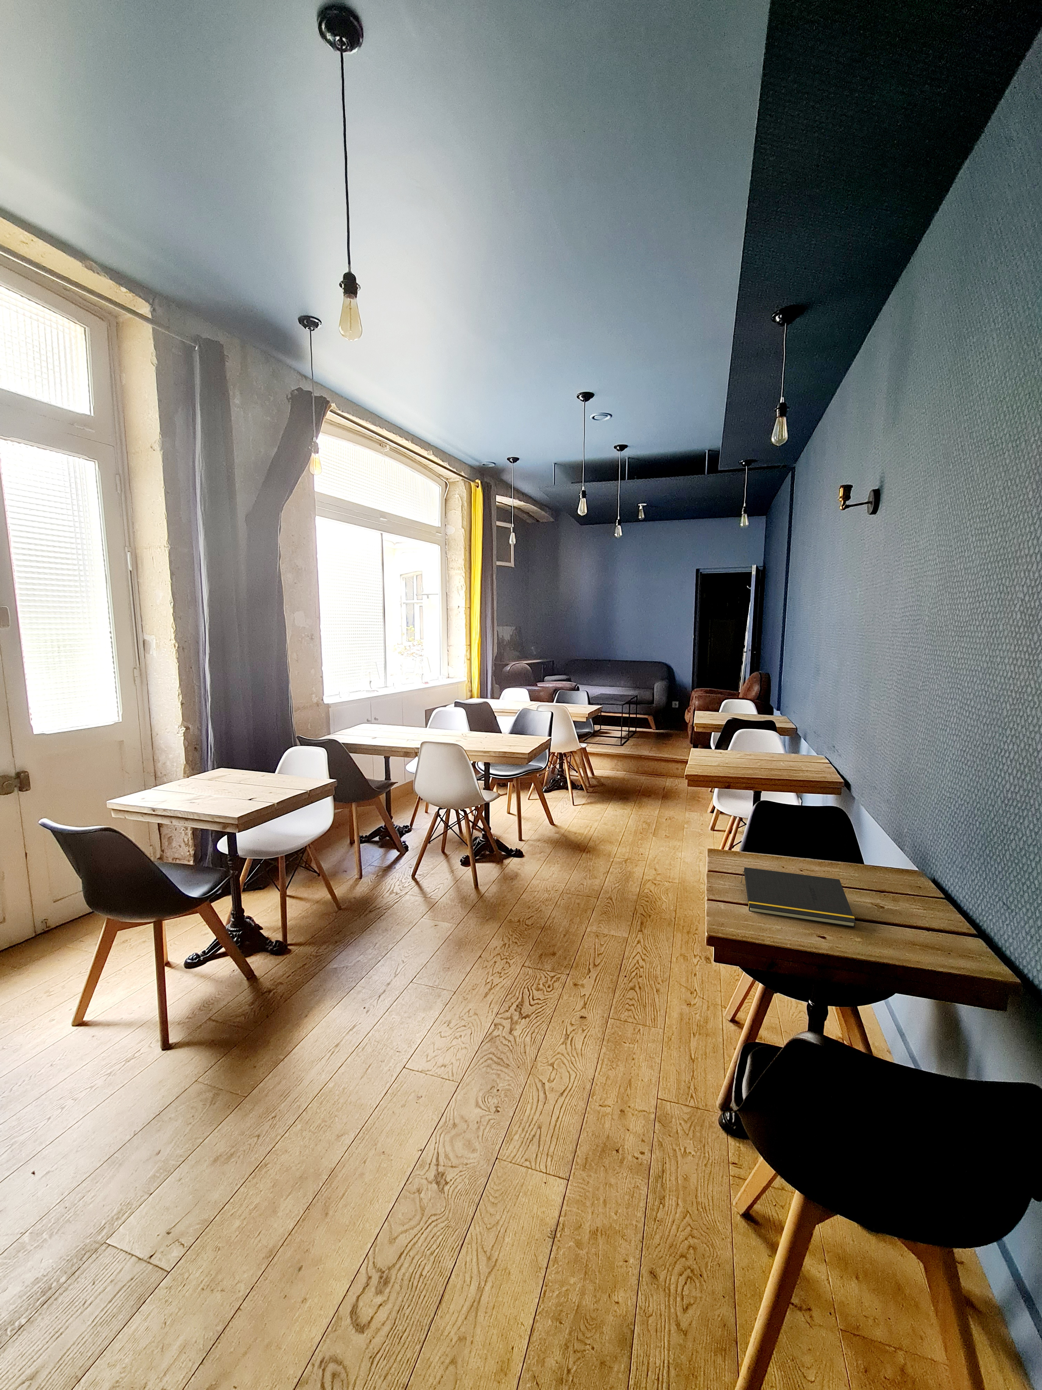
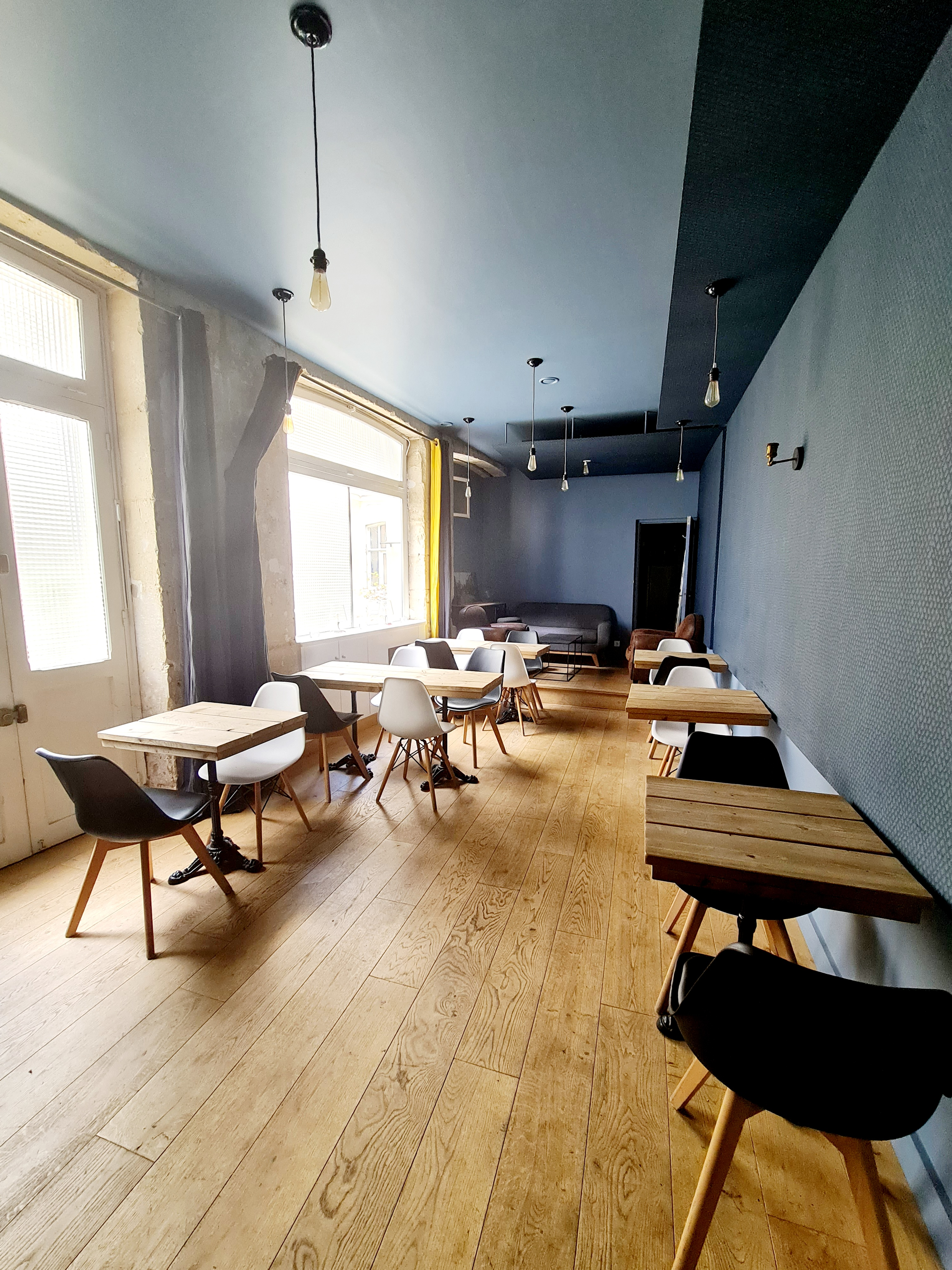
- notepad [740,867,856,928]
